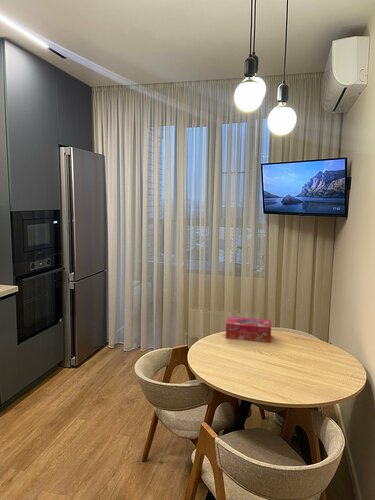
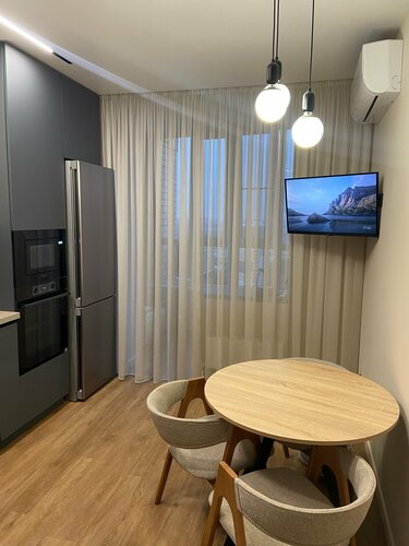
- tissue box [225,316,272,343]
